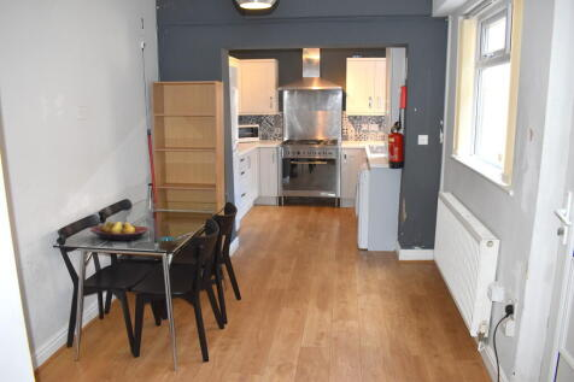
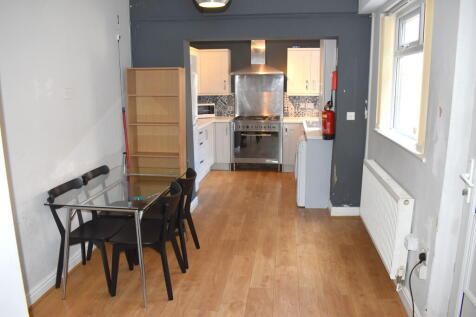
- fruit bowl [88,219,151,242]
